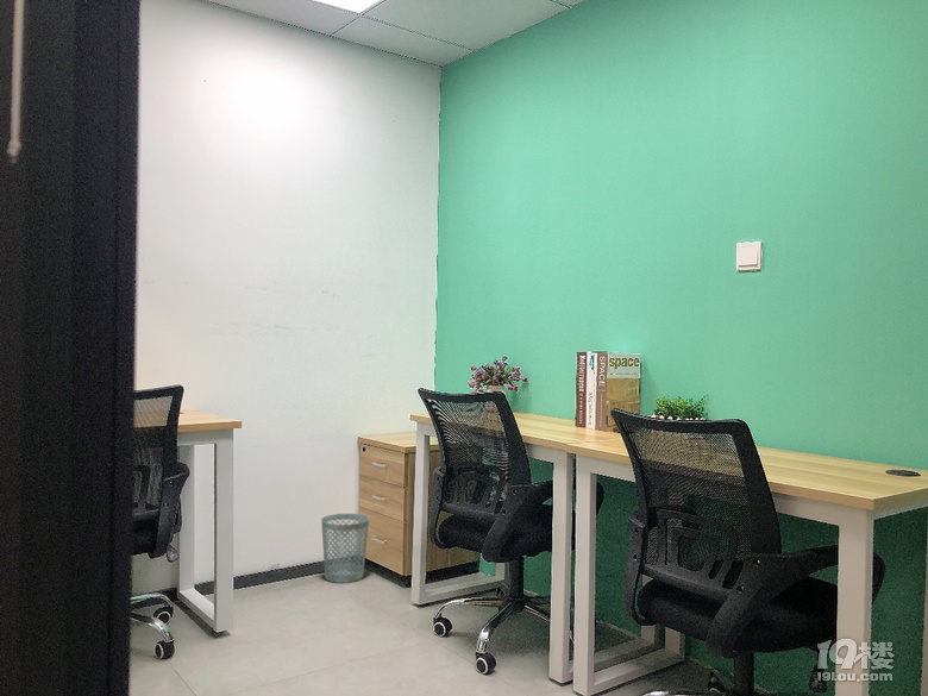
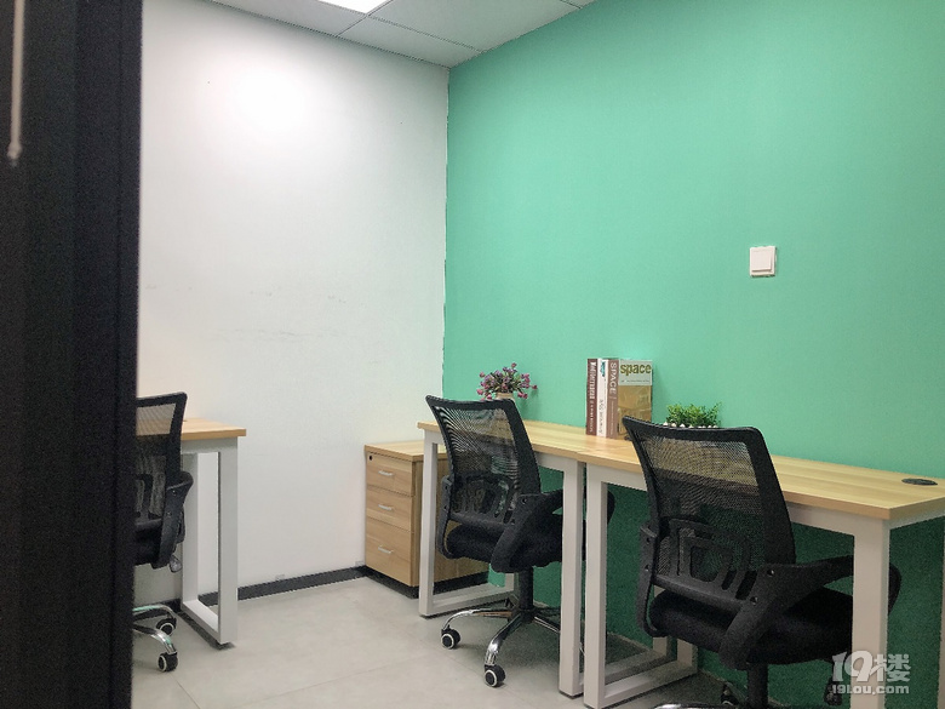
- wastebasket [320,513,370,584]
